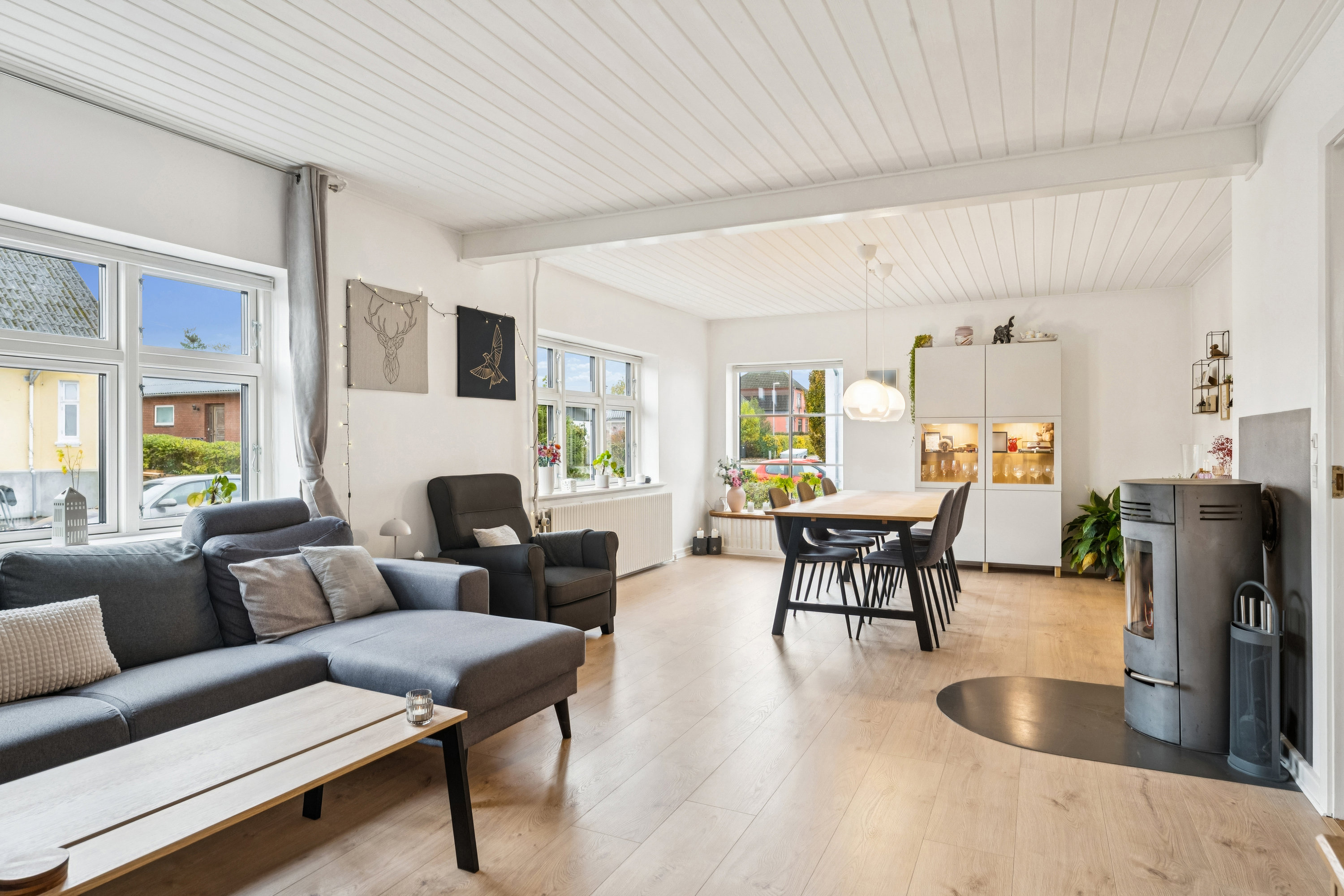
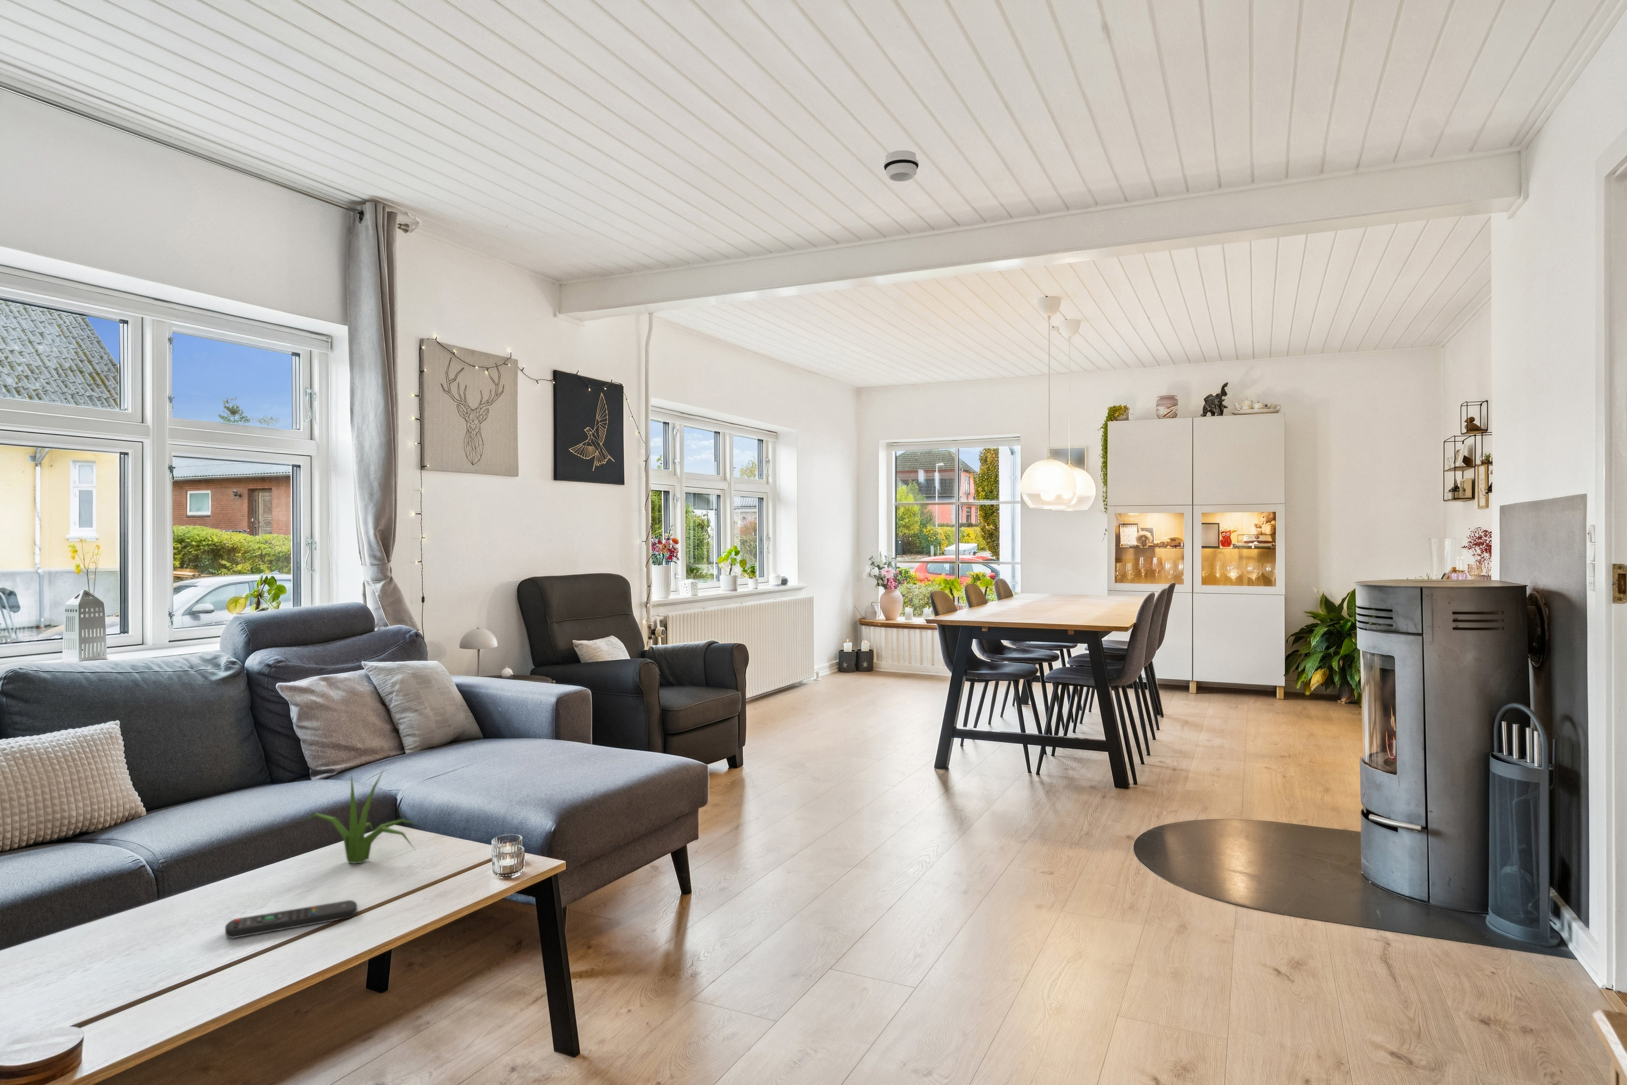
+ remote control [224,900,358,938]
+ plant [300,765,420,865]
+ smoke detector [883,150,919,183]
